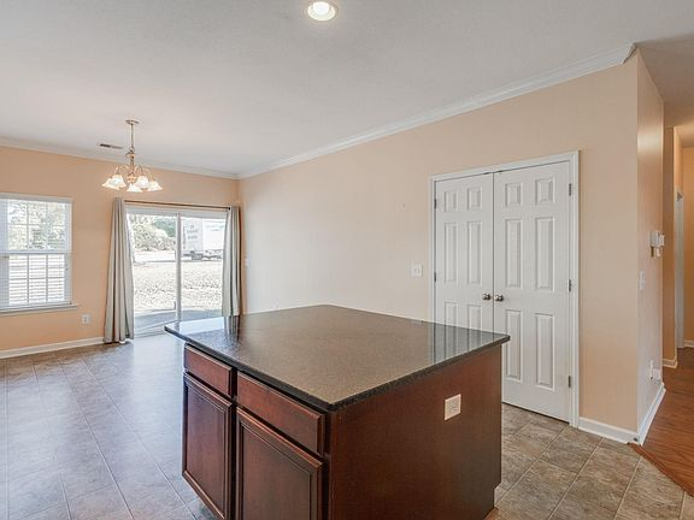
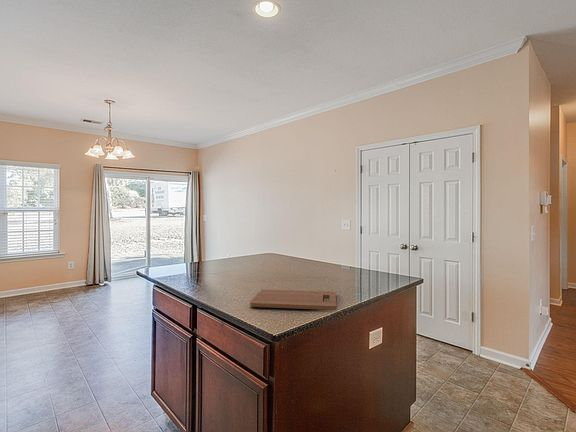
+ cutting board [249,289,338,311]
